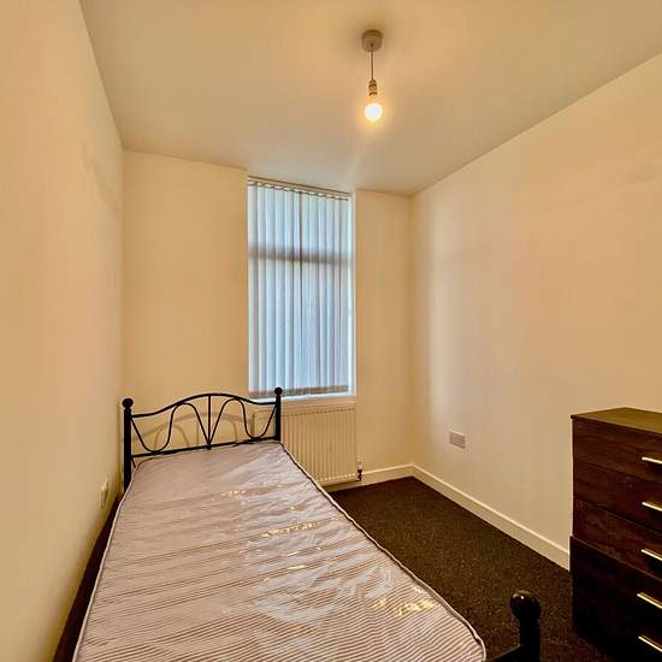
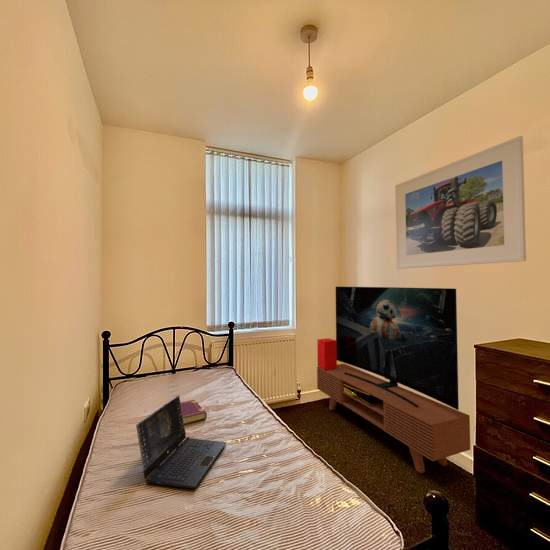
+ laptop [135,394,227,489]
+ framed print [394,135,527,270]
+ book [180,399,208,425]
+ tv stand [316,286,471,474]
